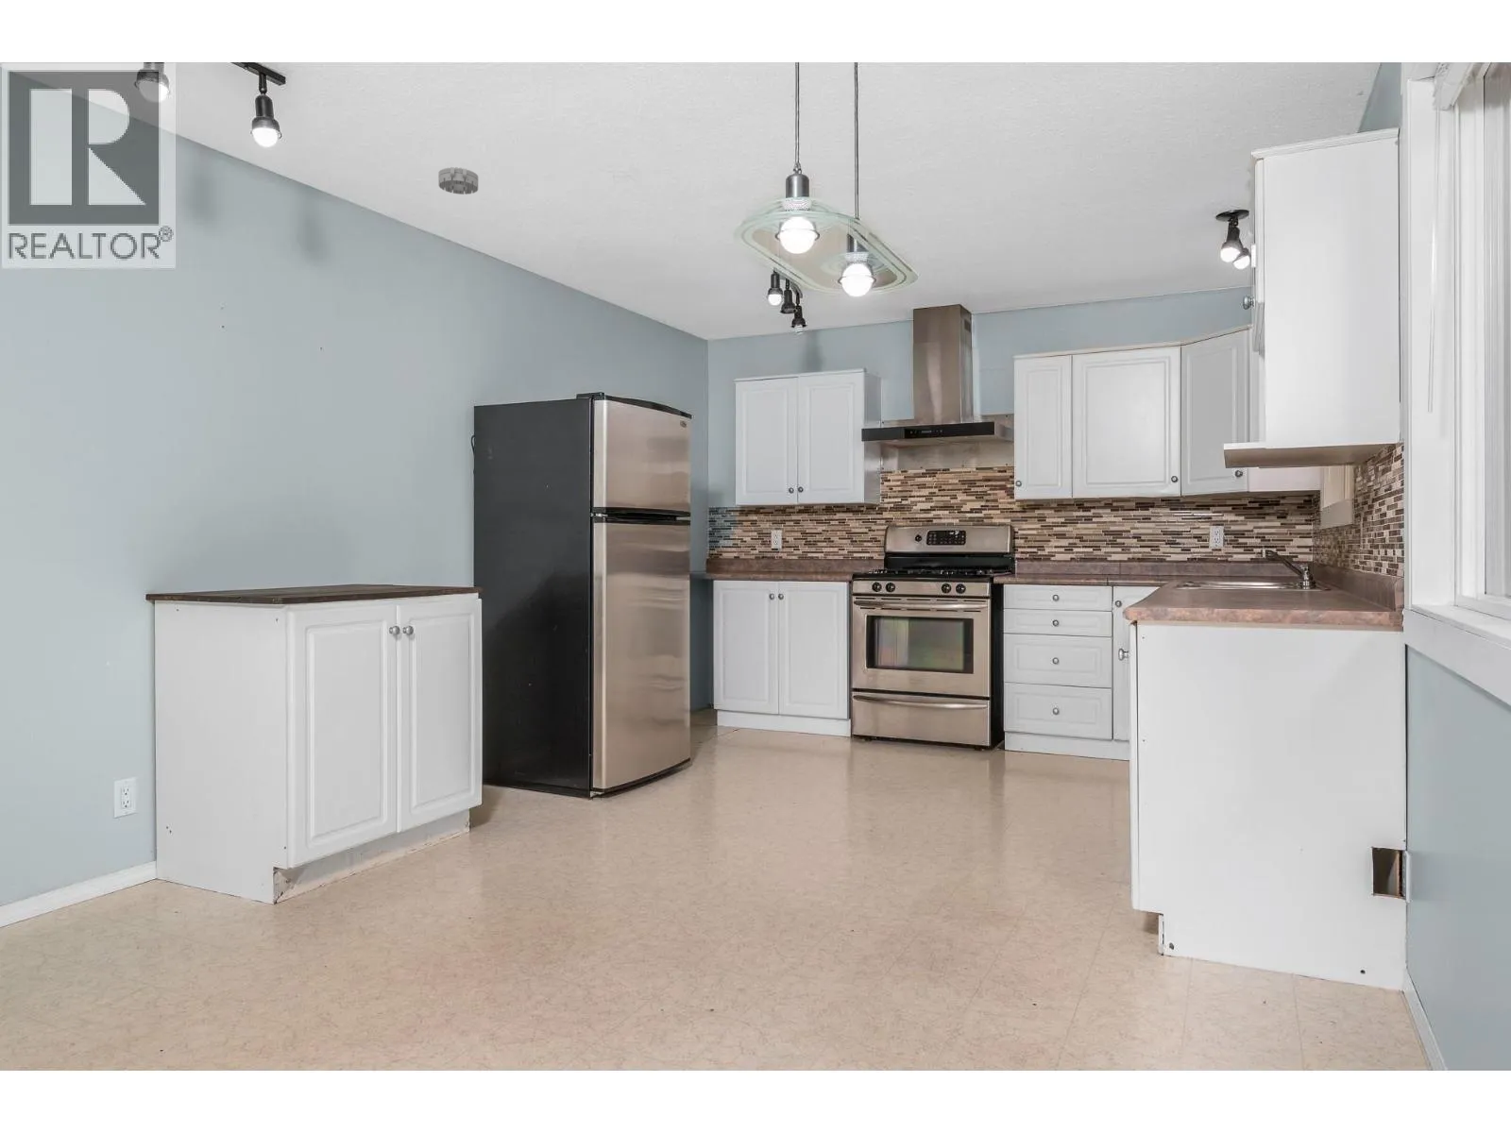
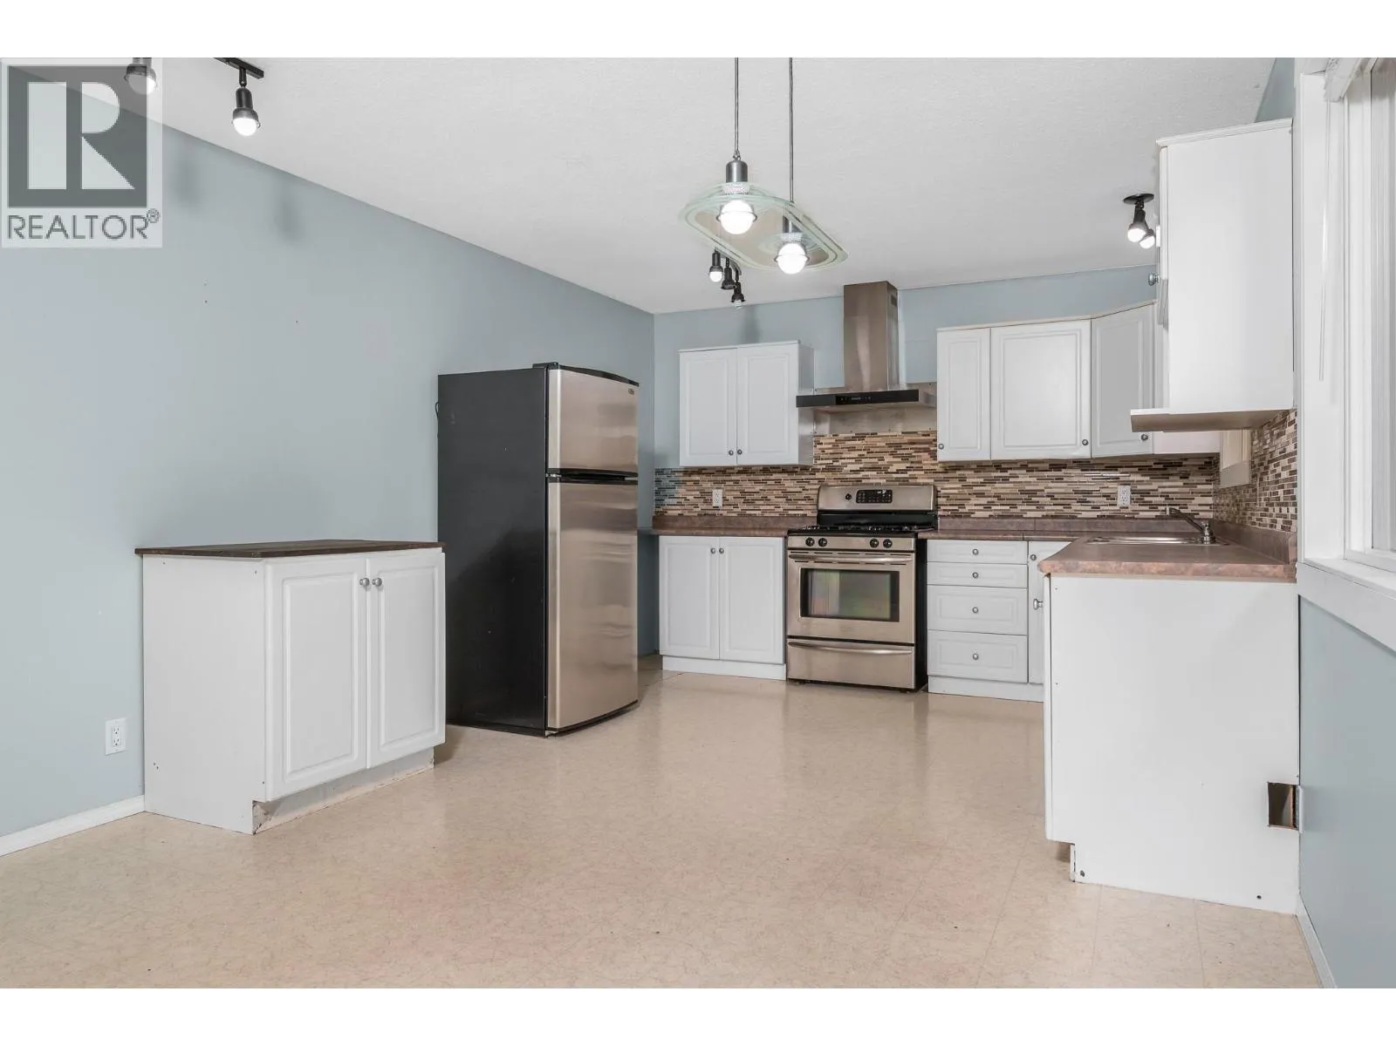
- smoke detector [438,167,478,195]
